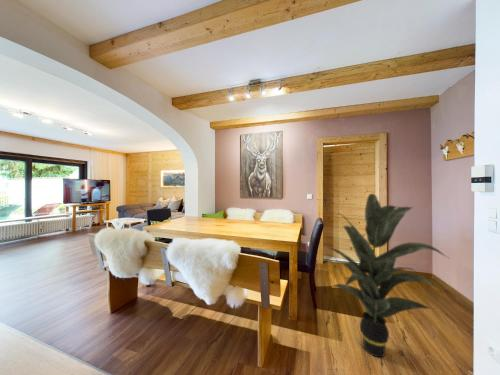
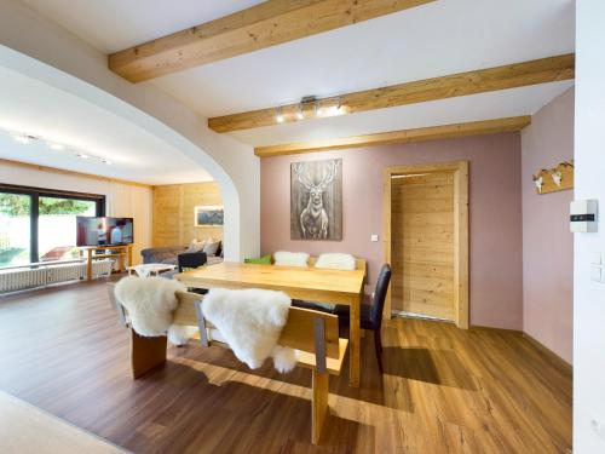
- indoor plant [328,193,449,358]
